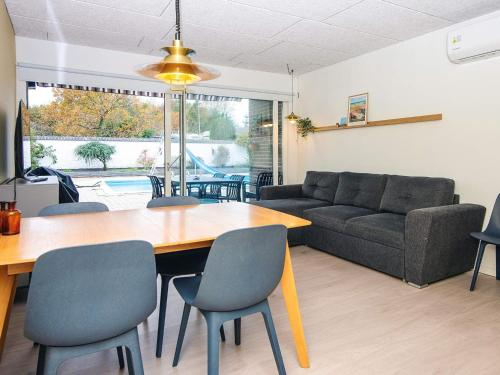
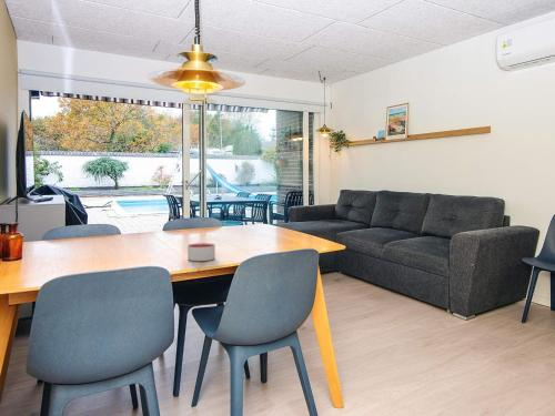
+ candle [186,242,216,262]
